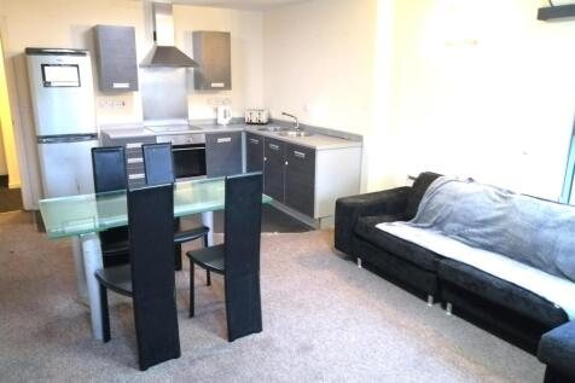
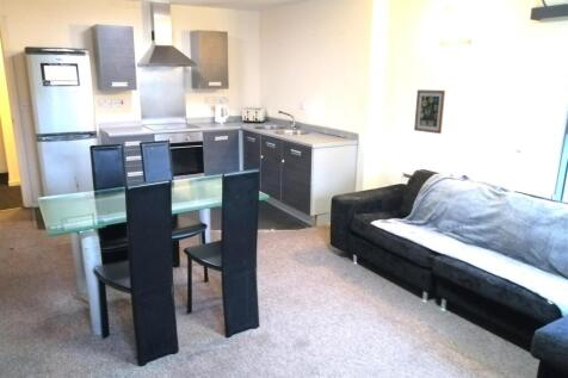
+ wall art [413,88,446,135]
